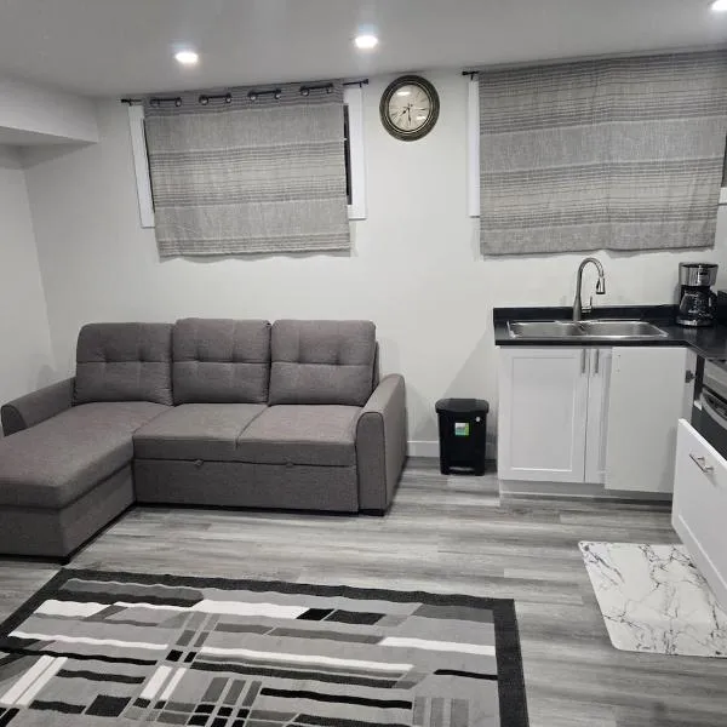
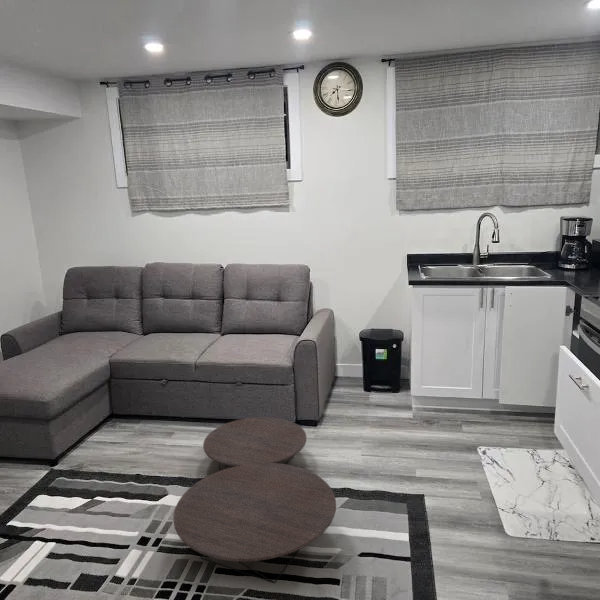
+ coffee table [172,416,337,584]
